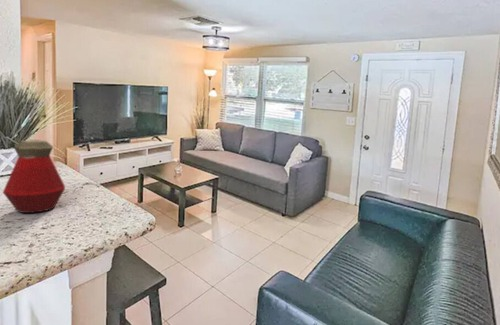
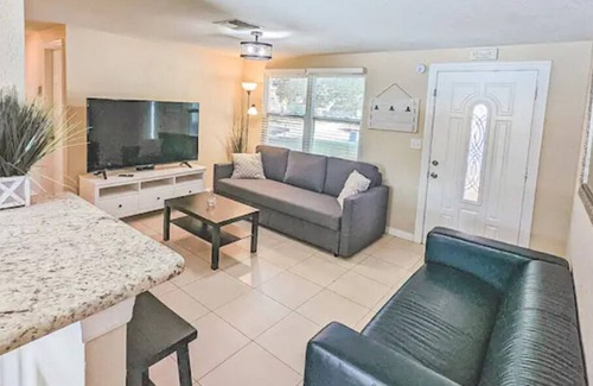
- bottle [2,139,66,214]
